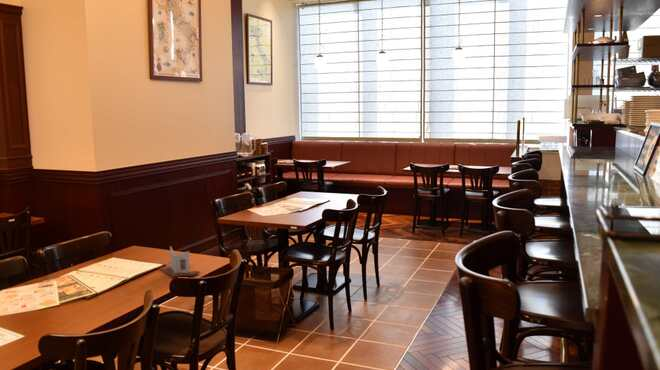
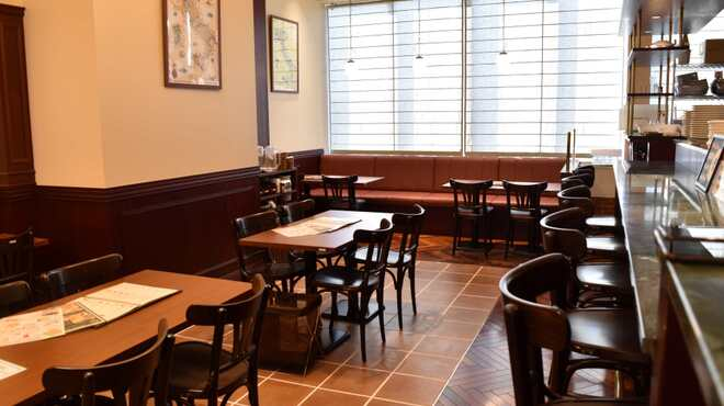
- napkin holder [158,246,201,279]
